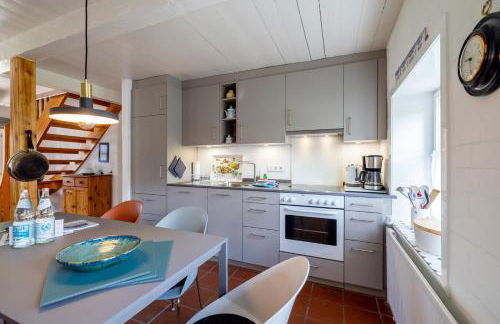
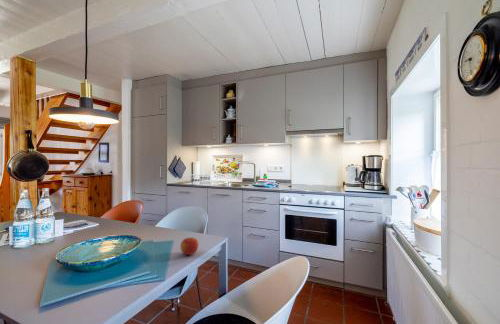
+ apple [179,236,200,256]
